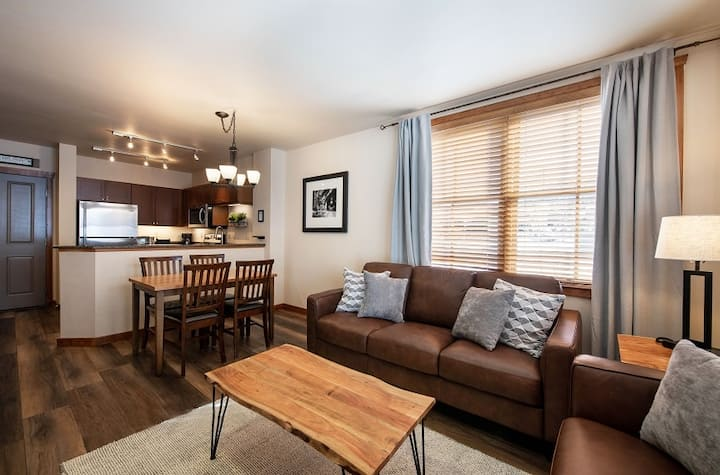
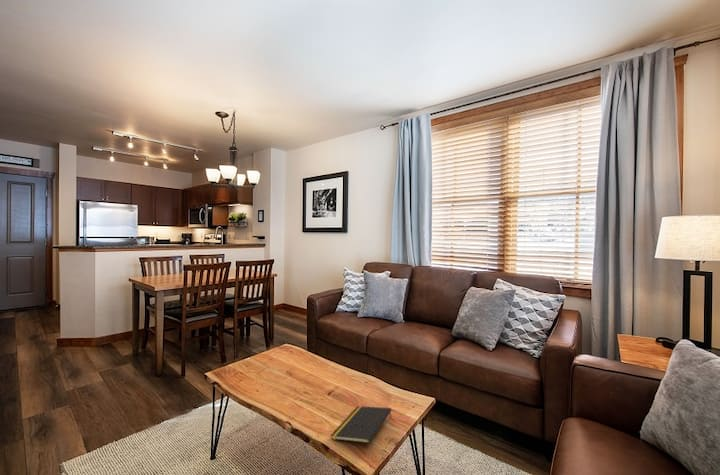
+ notepad [330,405,392,444]
